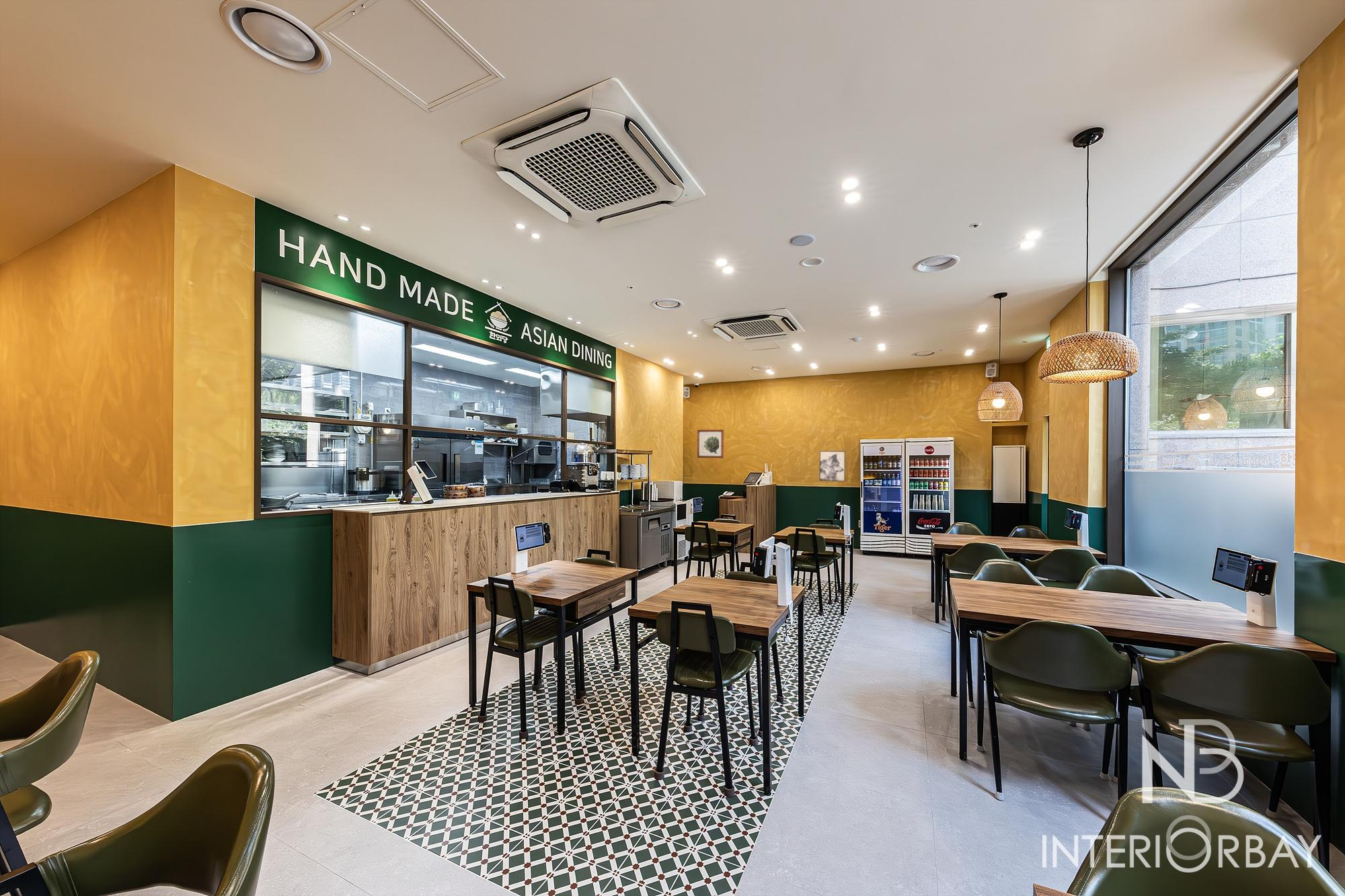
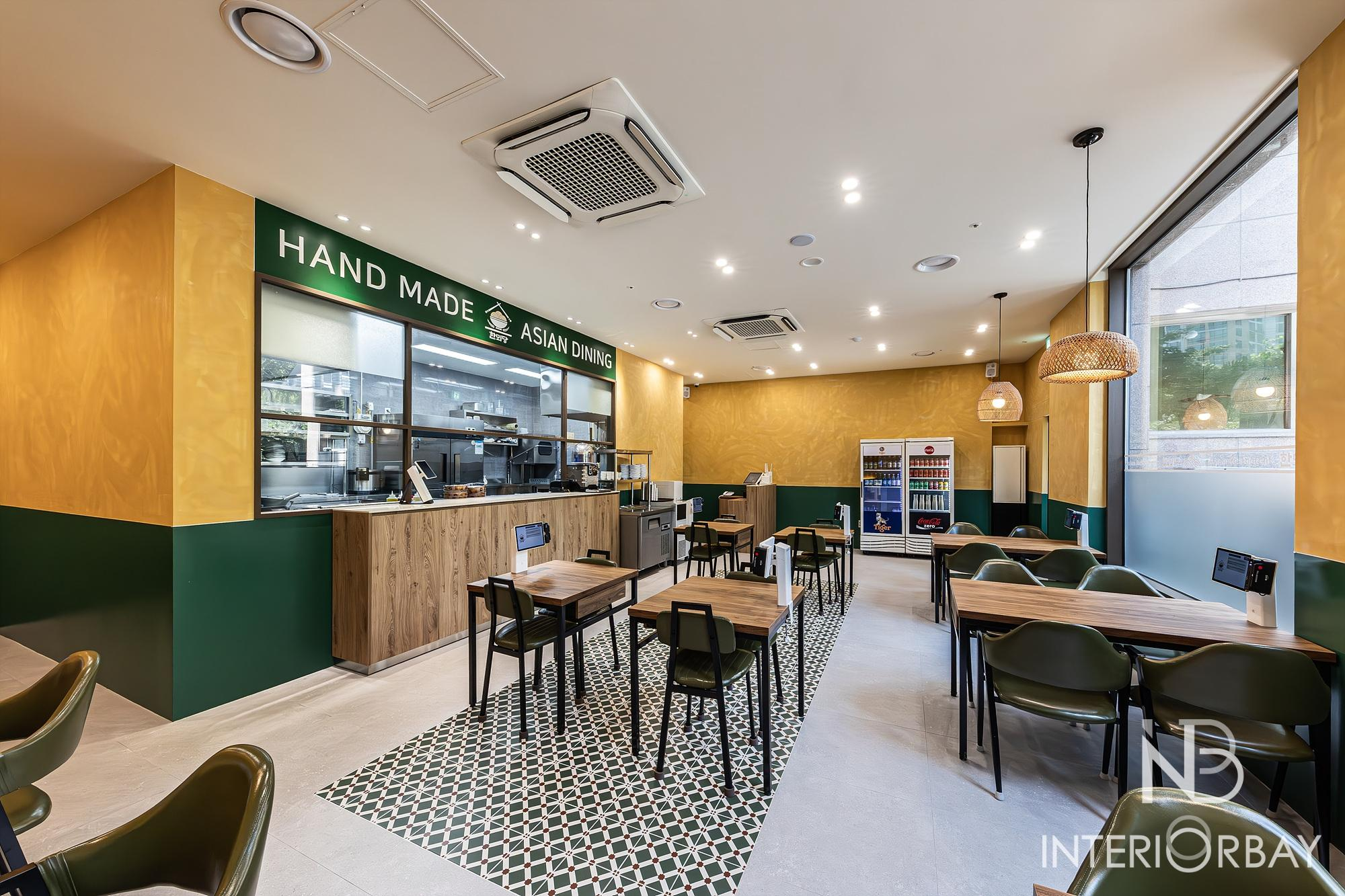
- wall art [819,450,846,482]
- wall art [697,429,724,459]
